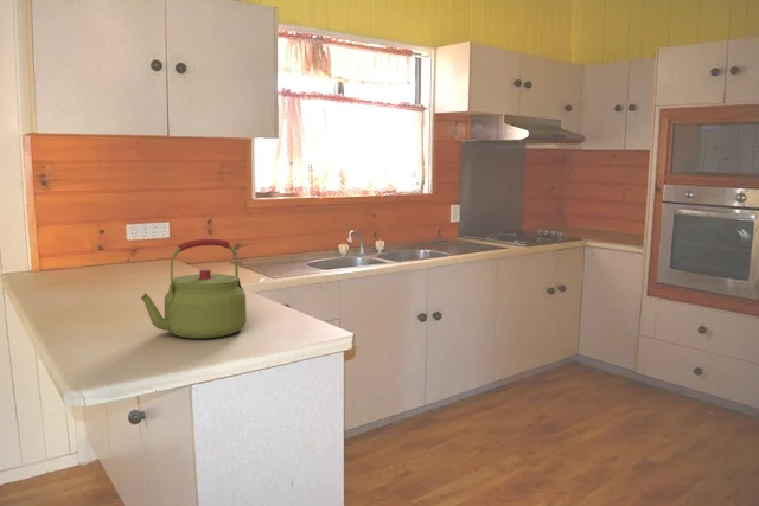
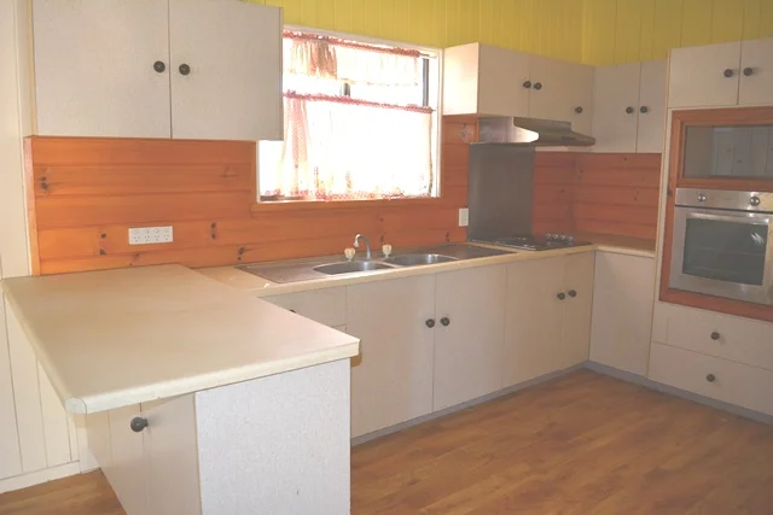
- kettle [140,238,248,340]
